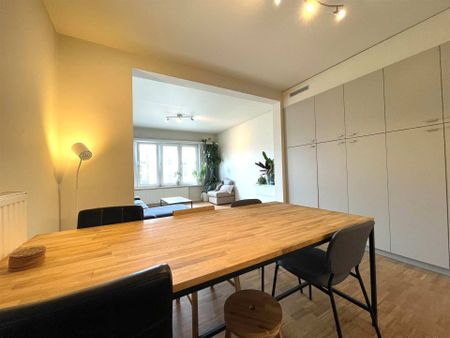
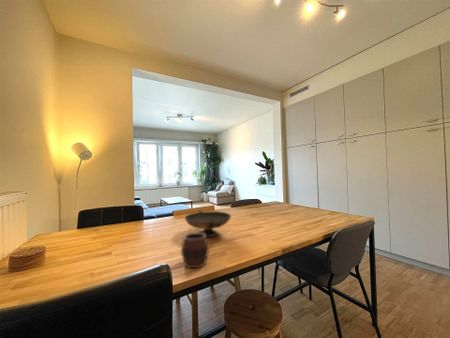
+ decorative bowl [184,210,232,238]
+ cup [180,231,210,269]
